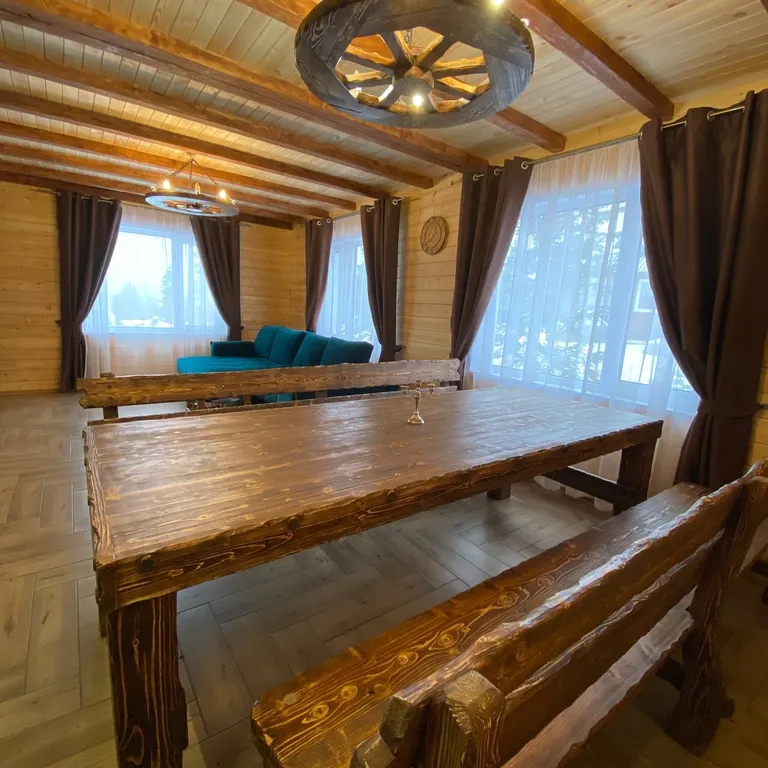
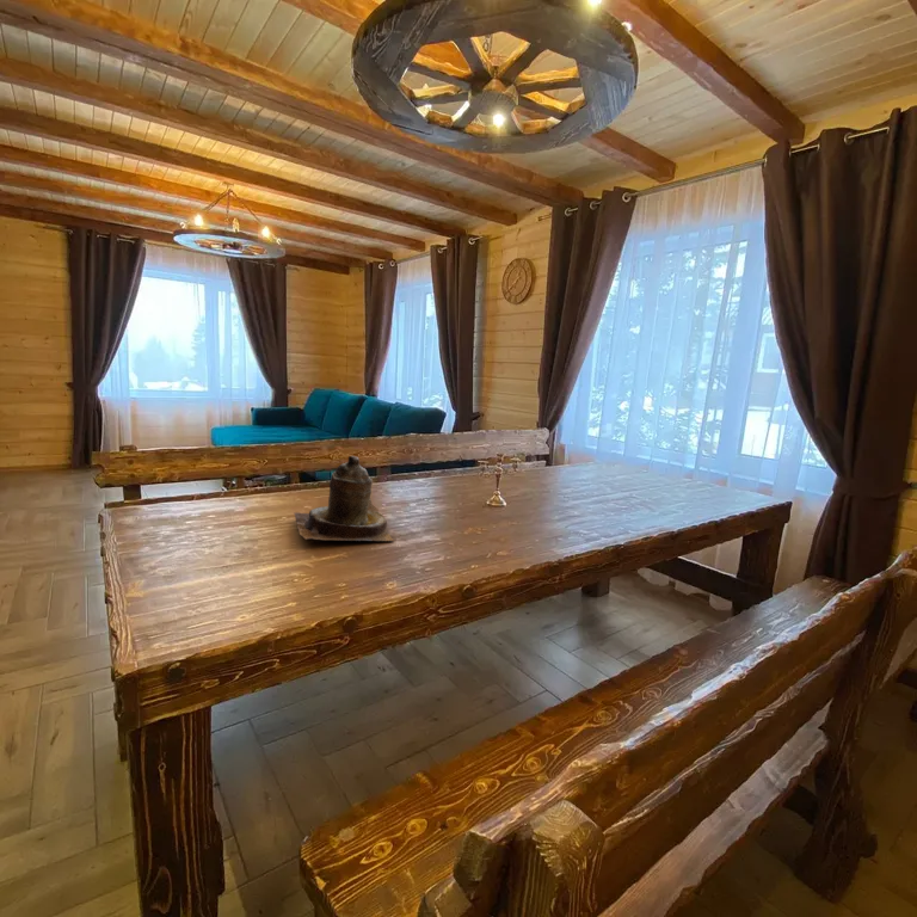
+ teapot [293,455,395,542]
